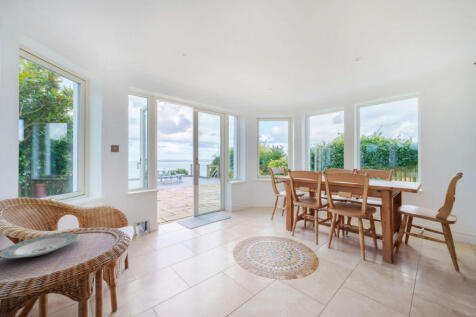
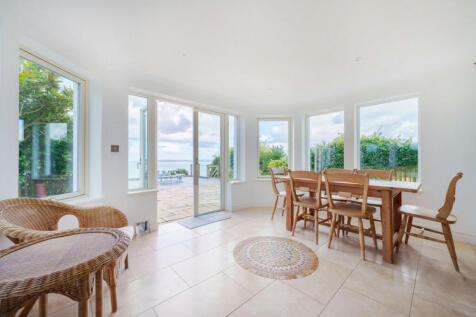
- plate [0,232,79,259]
